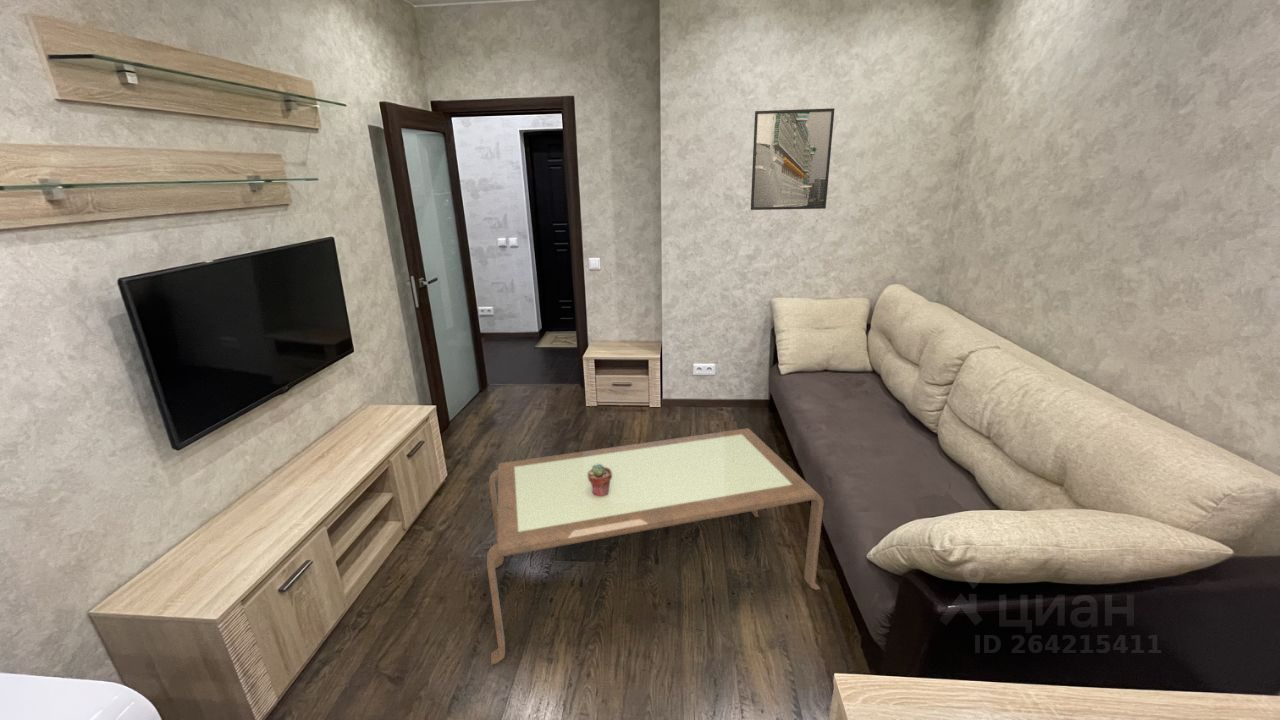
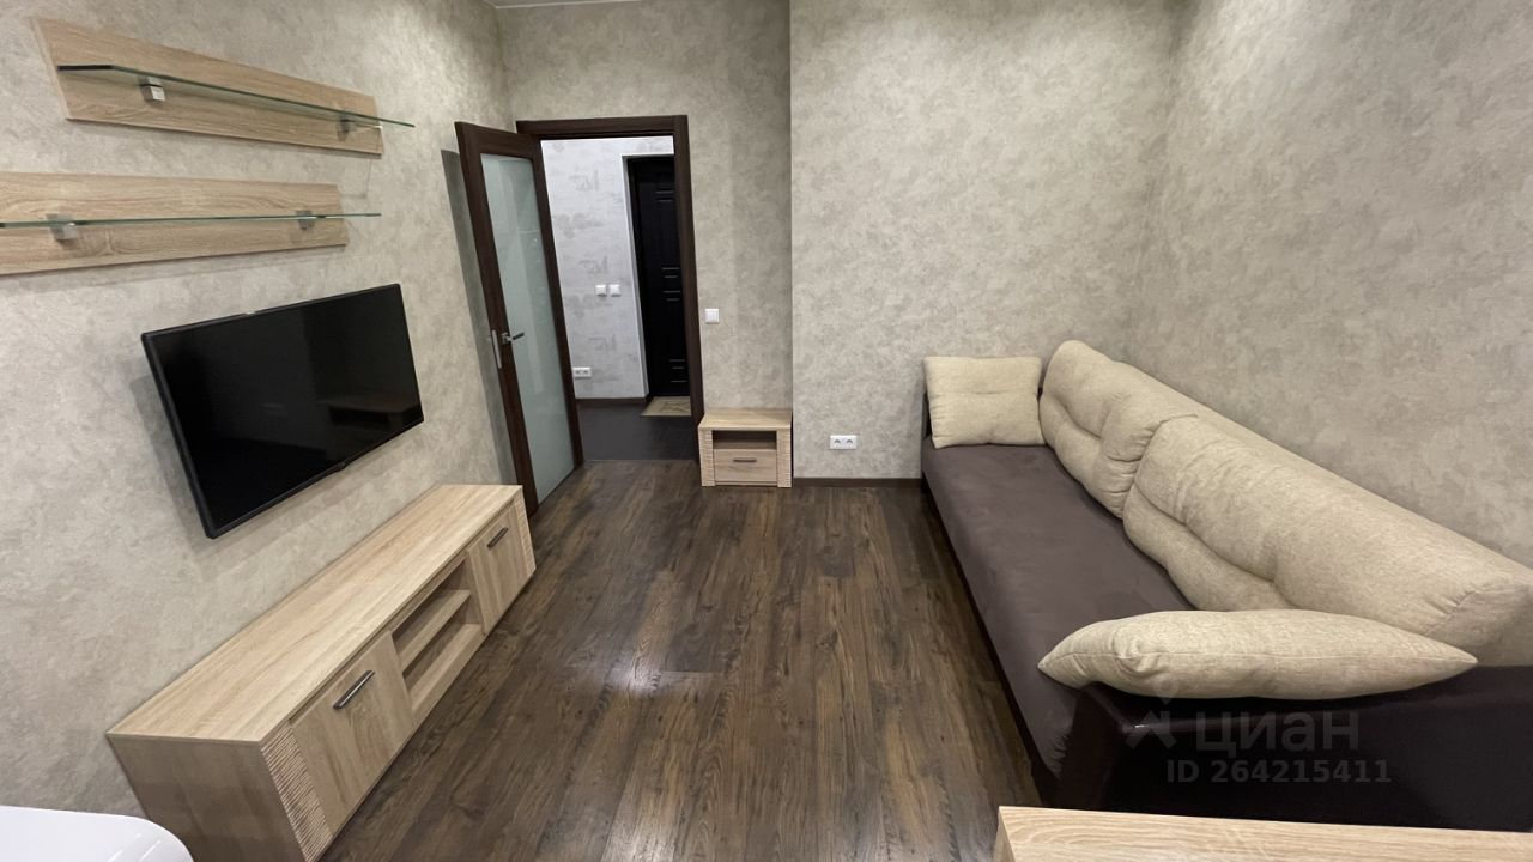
- potted succulent [588,464,612,496]
- coffee table [486,427,824,665]
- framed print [750,107,835,211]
